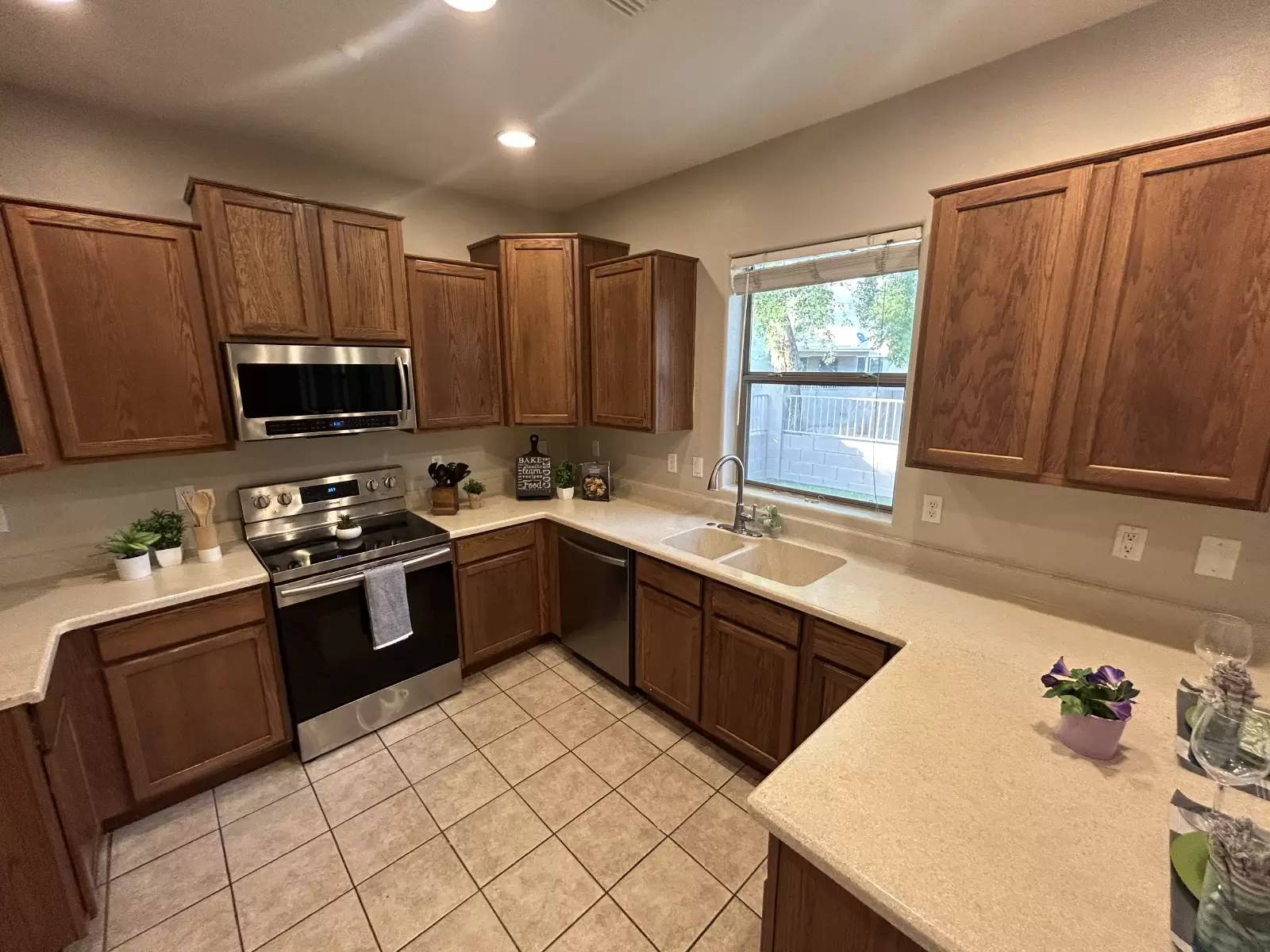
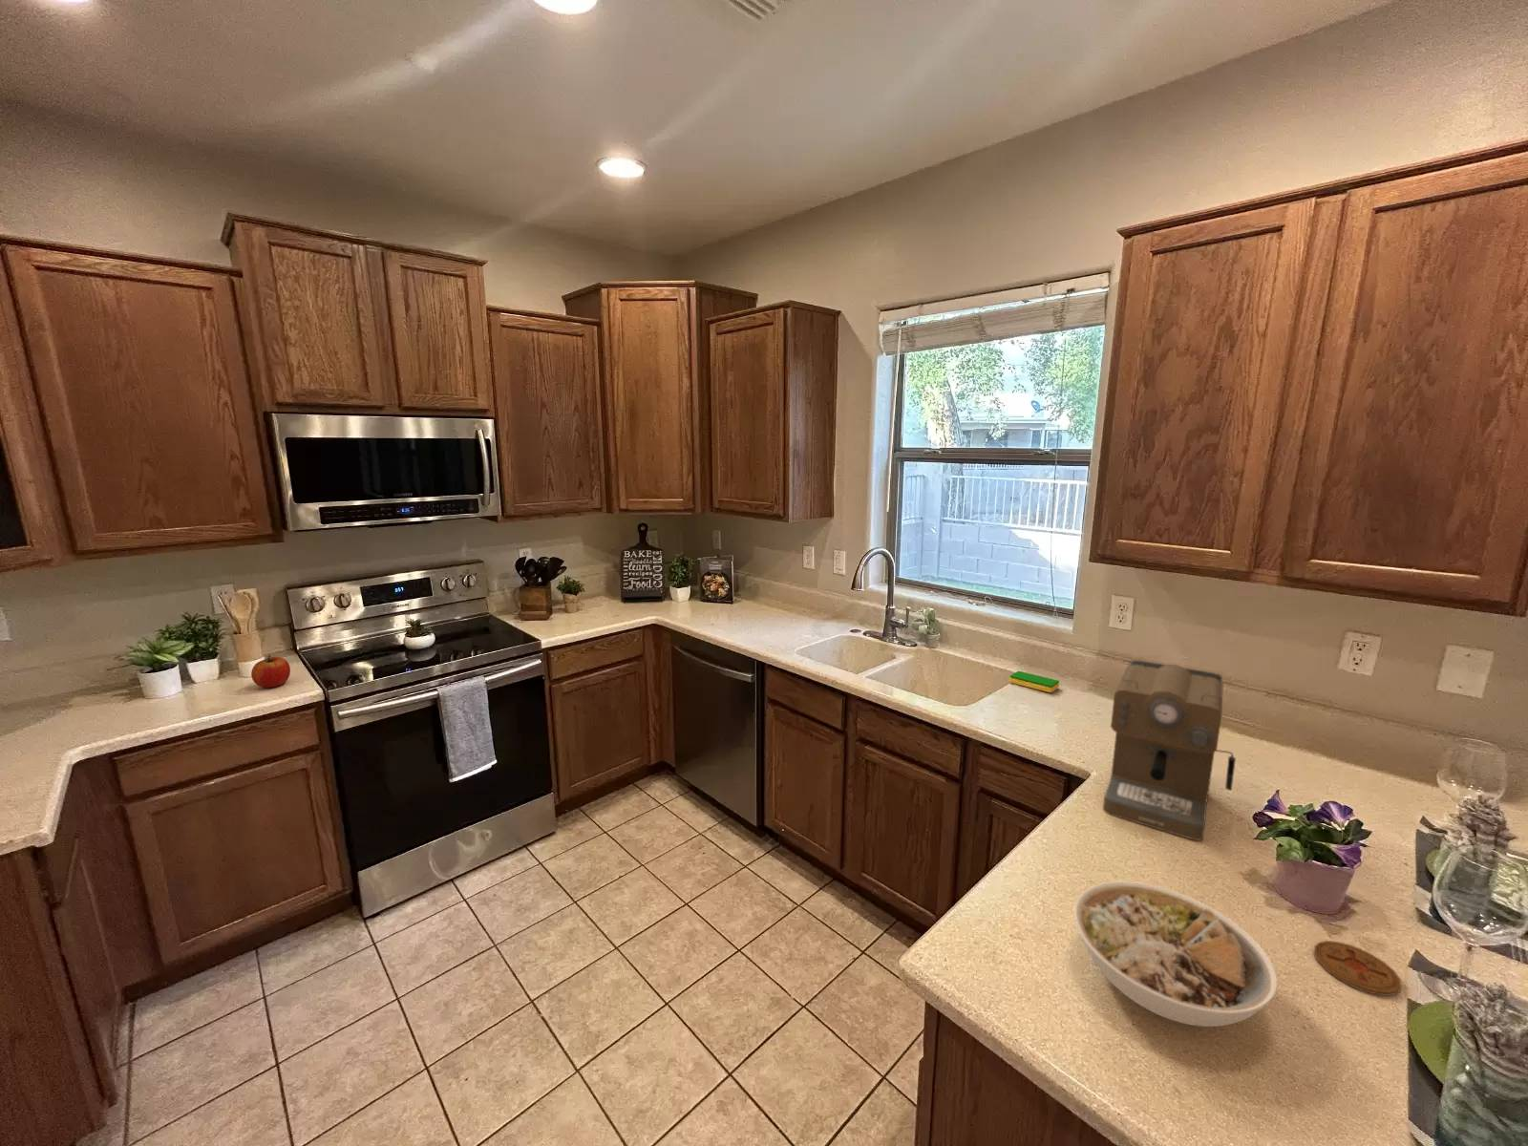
+ dish sponge [1008,671,1060,693]
+ coaster [1313,940,1403,996]
+ coffee maker [1102,658,1237,841]
+ apple [250,654,291,689]
+ bowl [1073,880,1278,1028]
